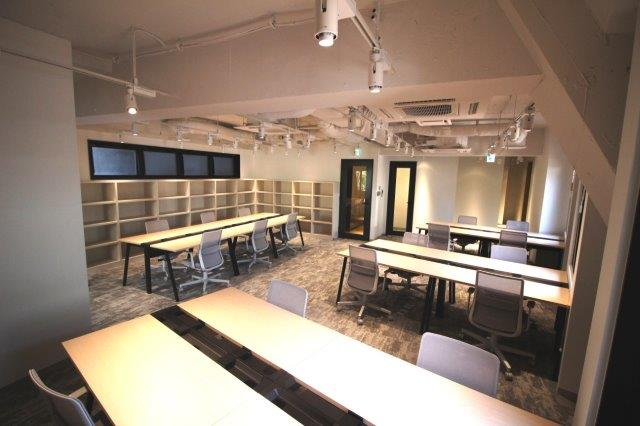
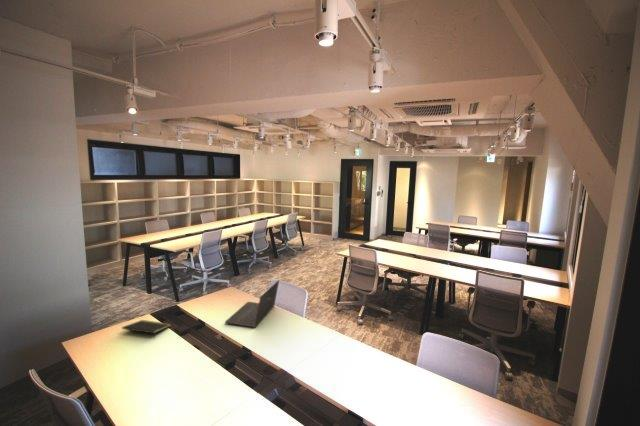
+ laptop [224,279,280,328]
+ notepad [121,319,172,339]
